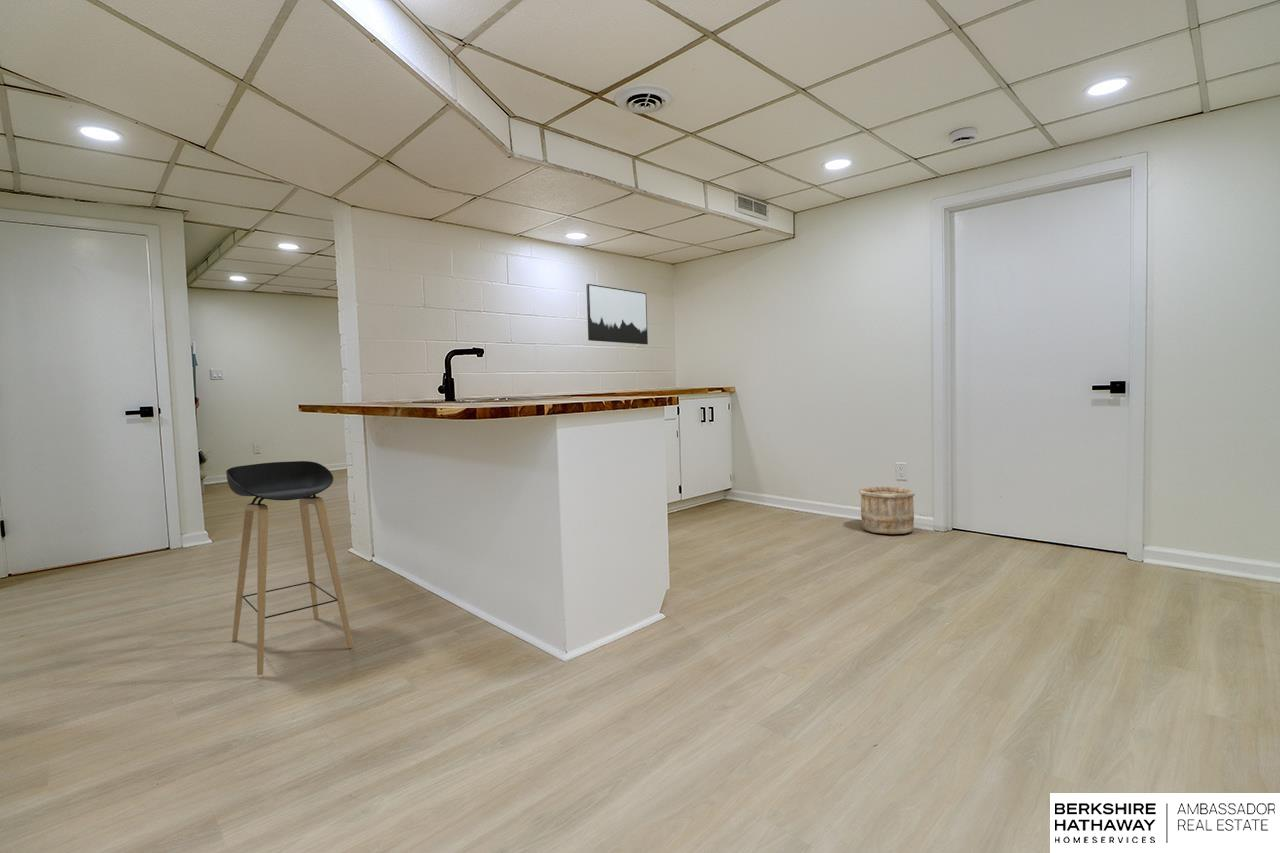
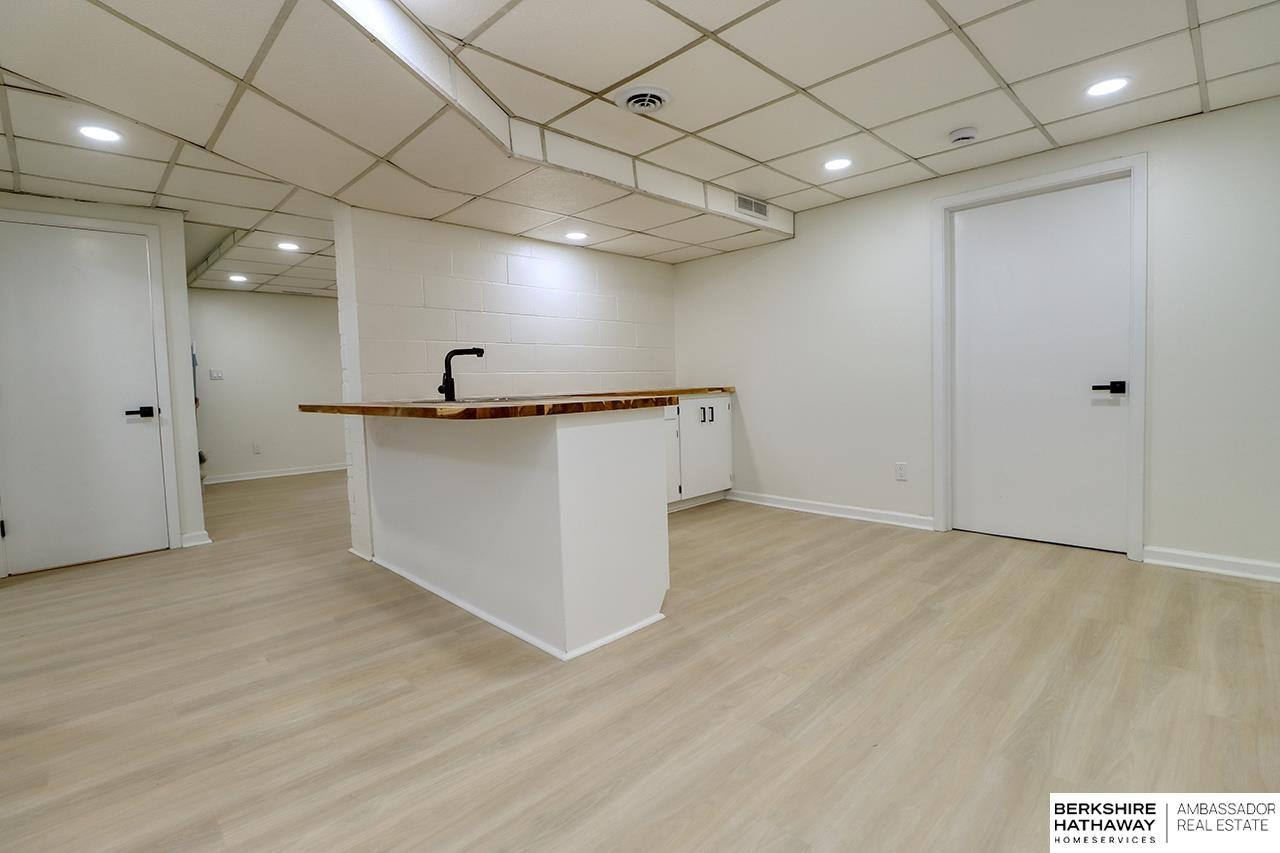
- stool [225,460,354,676]
- wall art [585,283,649,345]
- wooden bucket [858,486,916,535]
